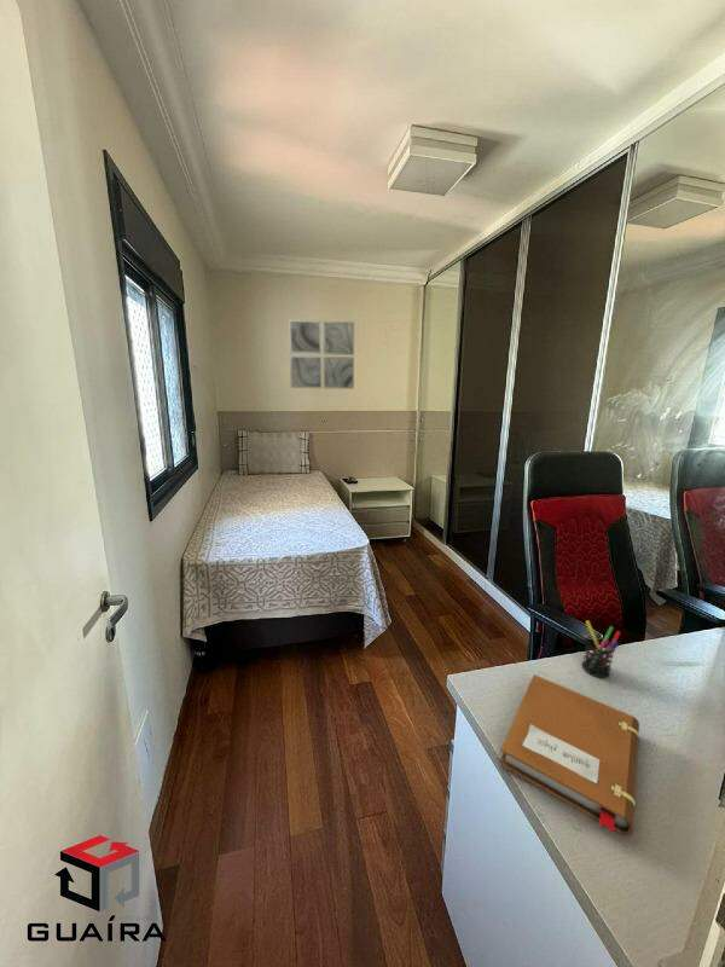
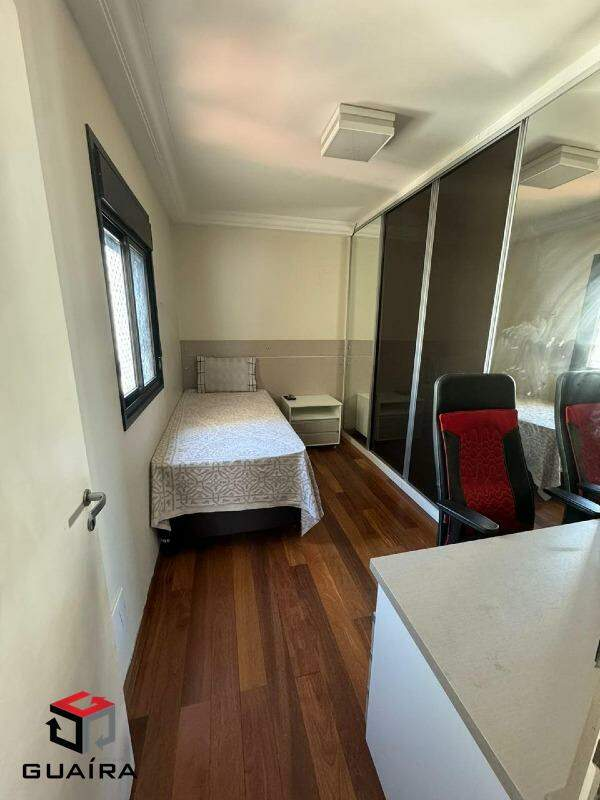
- wall art [288,318,355,390]
- pen holder [581,619,621,679]
- notebook [498,673,640,836]
